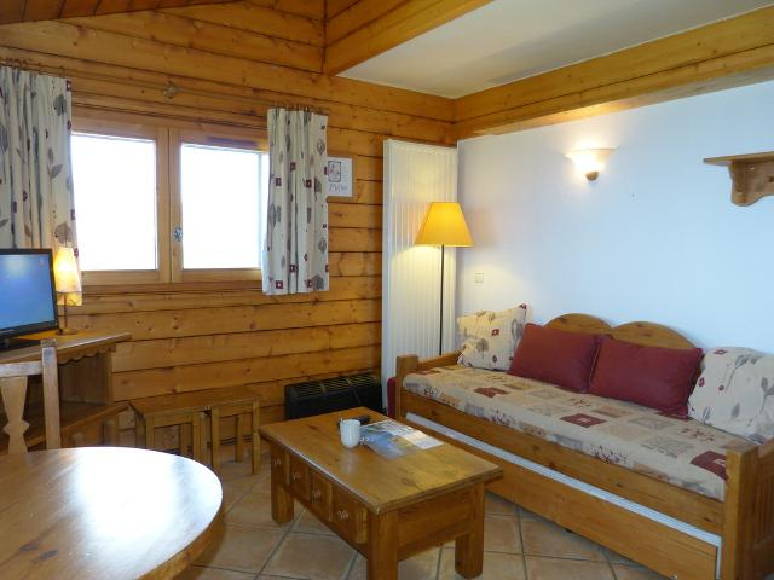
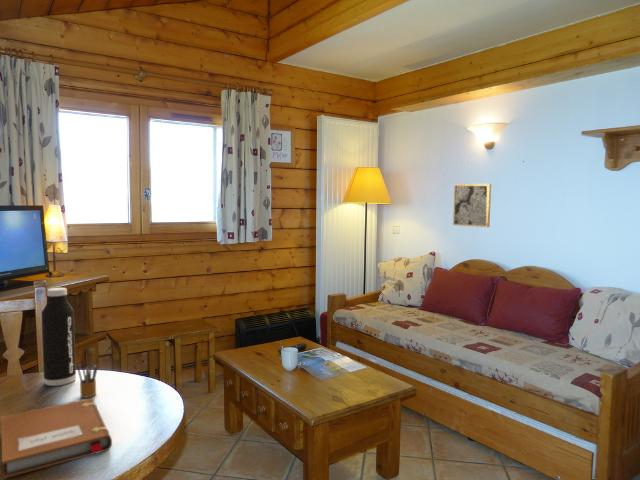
+ pencil box [76,357,99,399]
+ water bottle [40,287,77,387]
+ wall art [452,183,492,228]
+ notebook [0,398,113,480]
